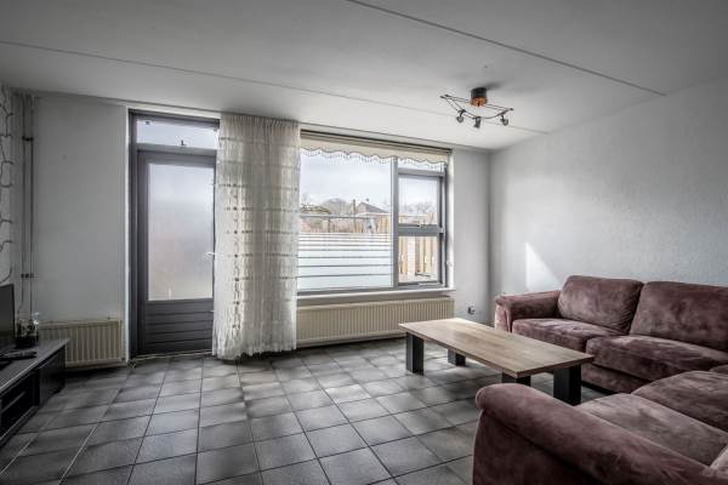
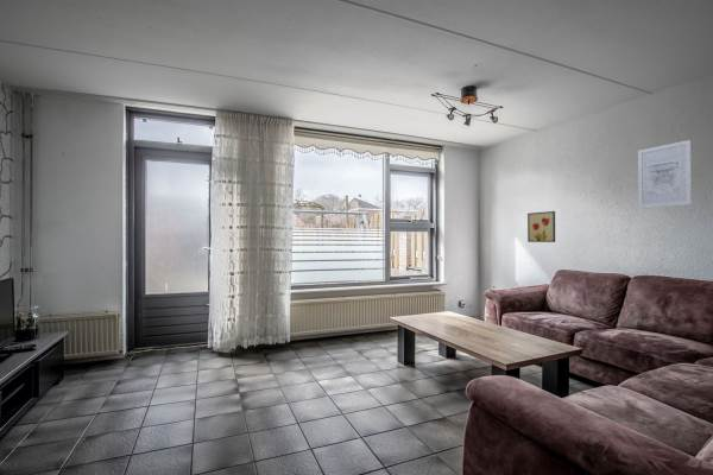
+ wall art [526,210,556,243]
+ wall art [637,139,693,209]
